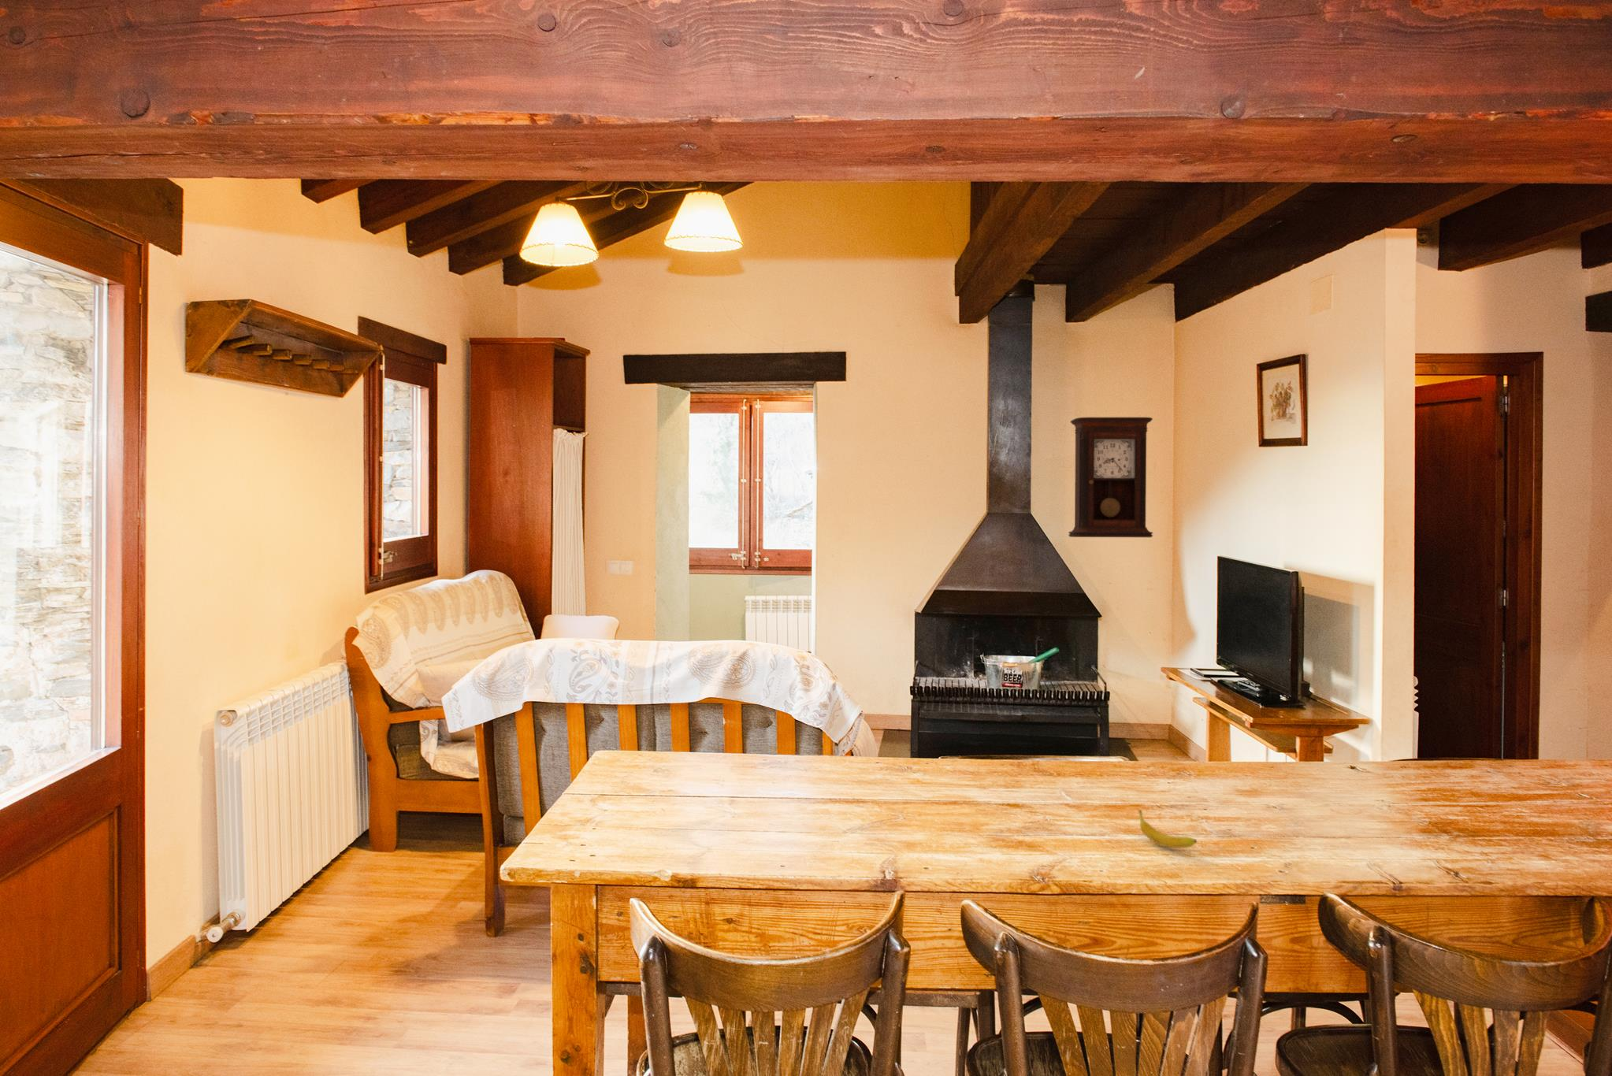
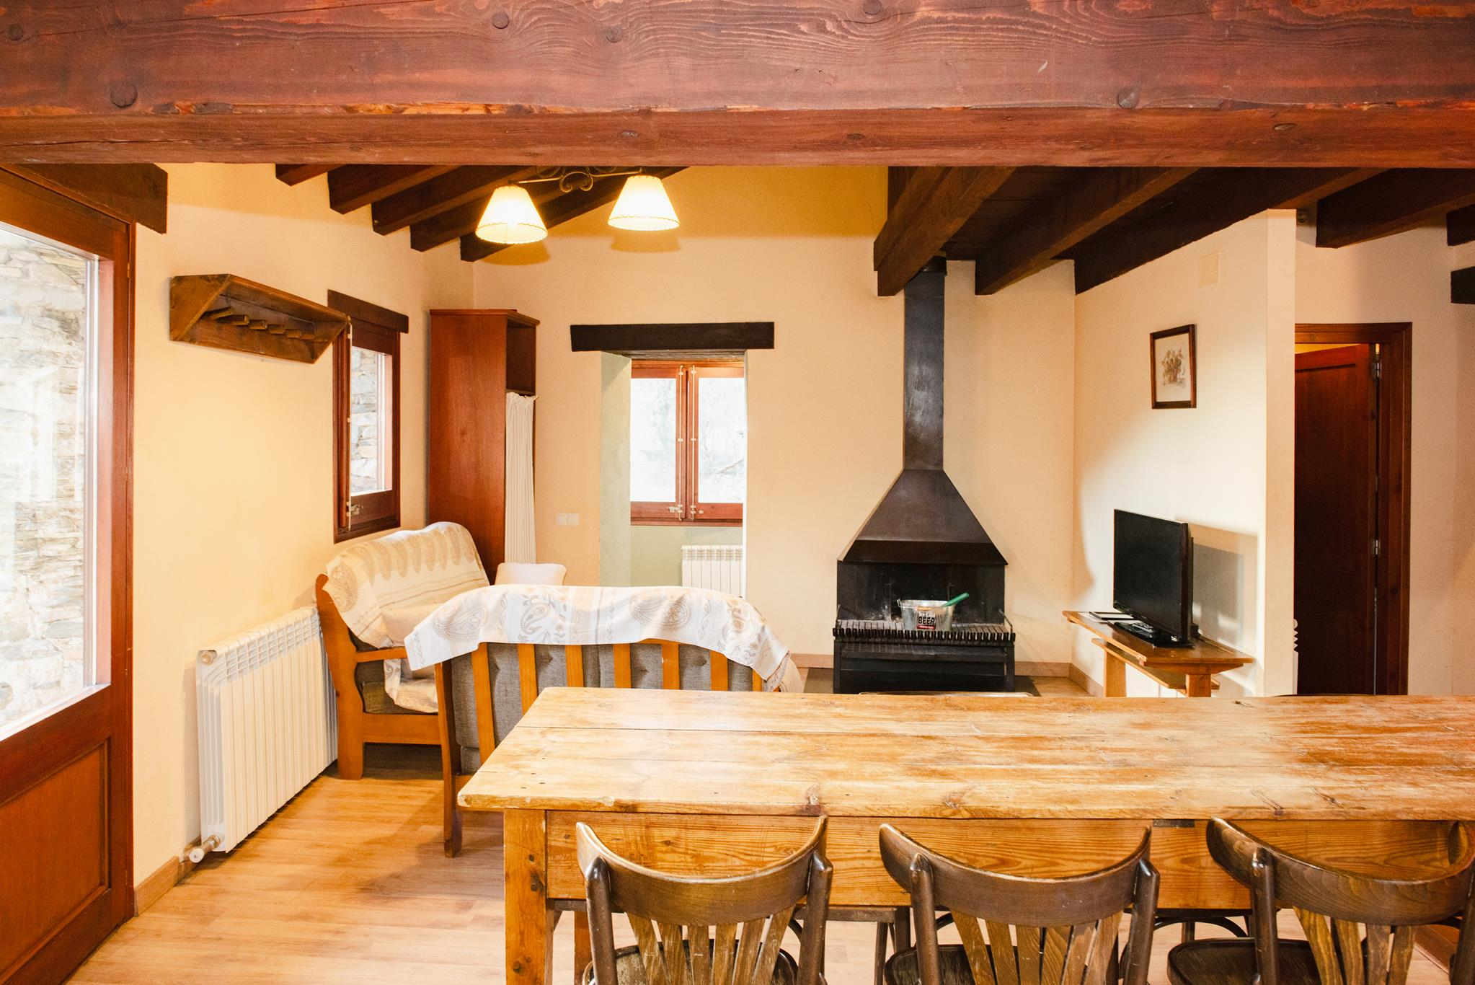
- fruit [1139,809,1198,848]
- pendulum clock [1068,417,1153,538]
